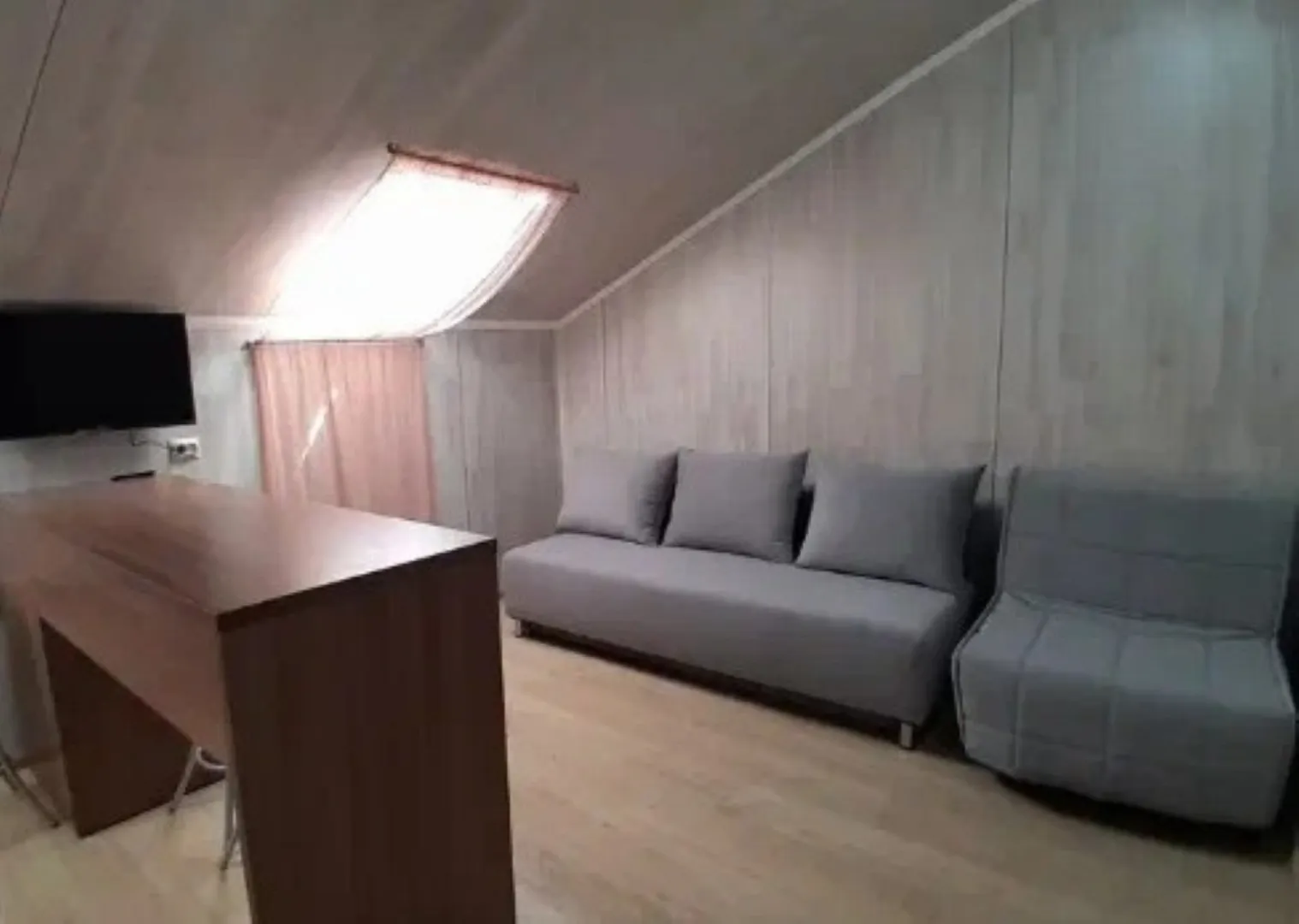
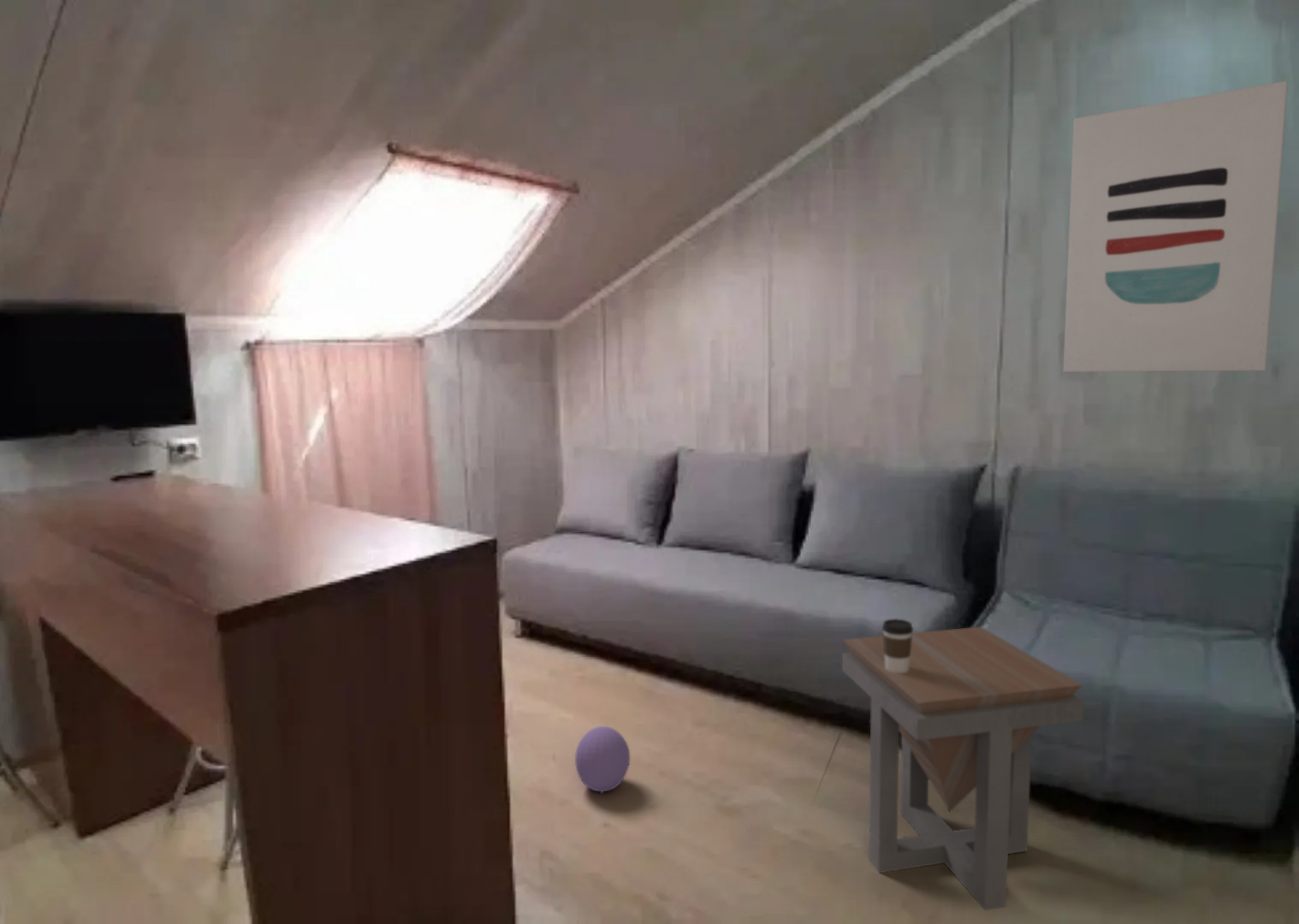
+ wall art [1063,80,1289,373]
+ side table [841,626,1084,910]
+ coffee cup [881,618,914,673]
+ ball [574,726,631,795]
